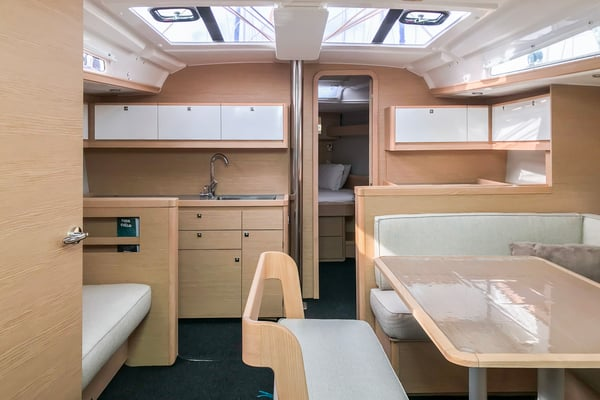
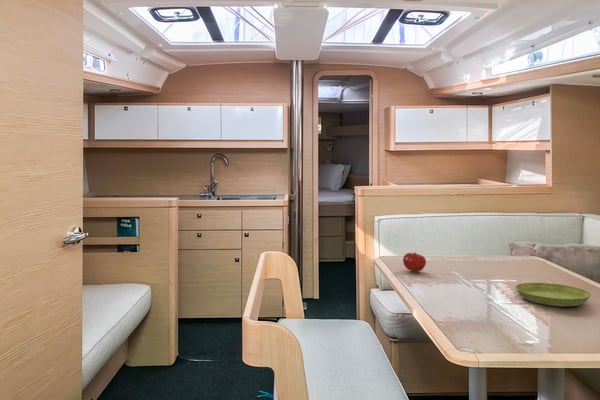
+ fruit [402,251,427,273]
+ saucer [514,282,592,307]
